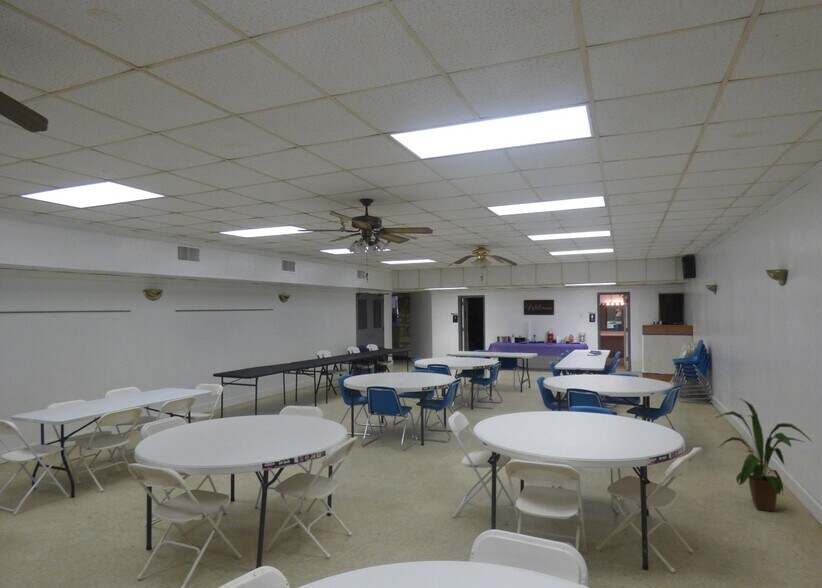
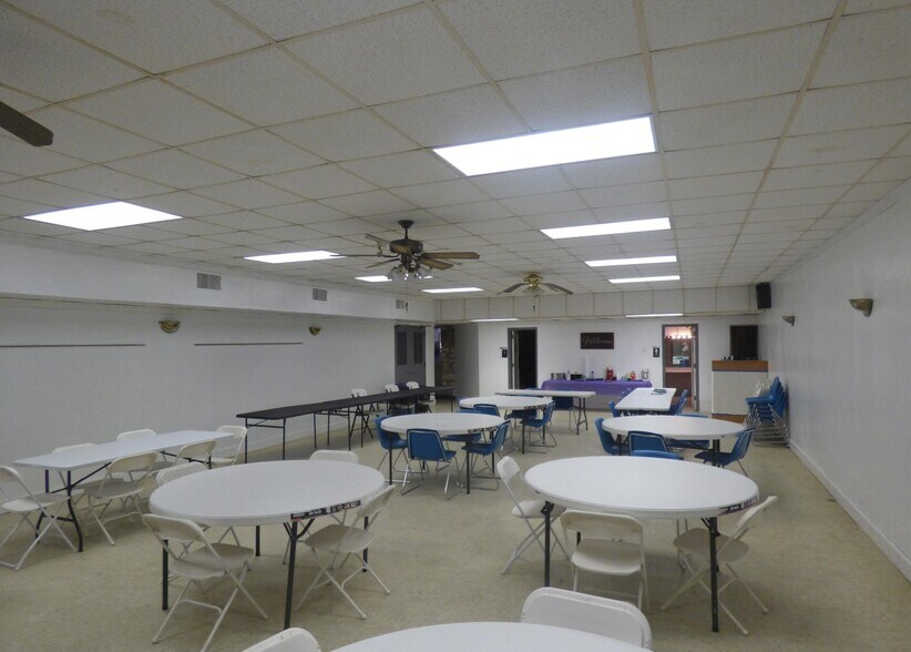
- house plant [714,398,813,513]
